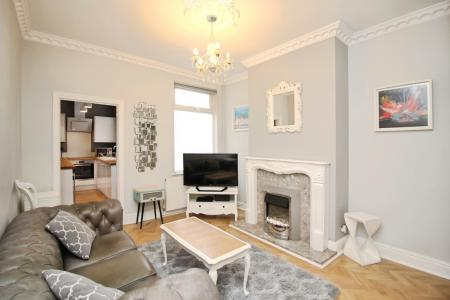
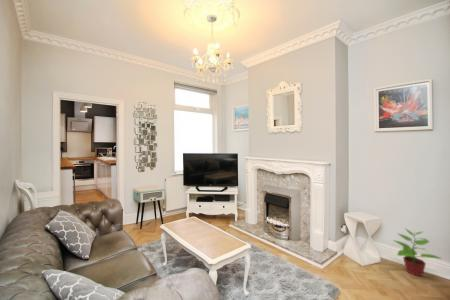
+ potted plant [392,227,443,277]
